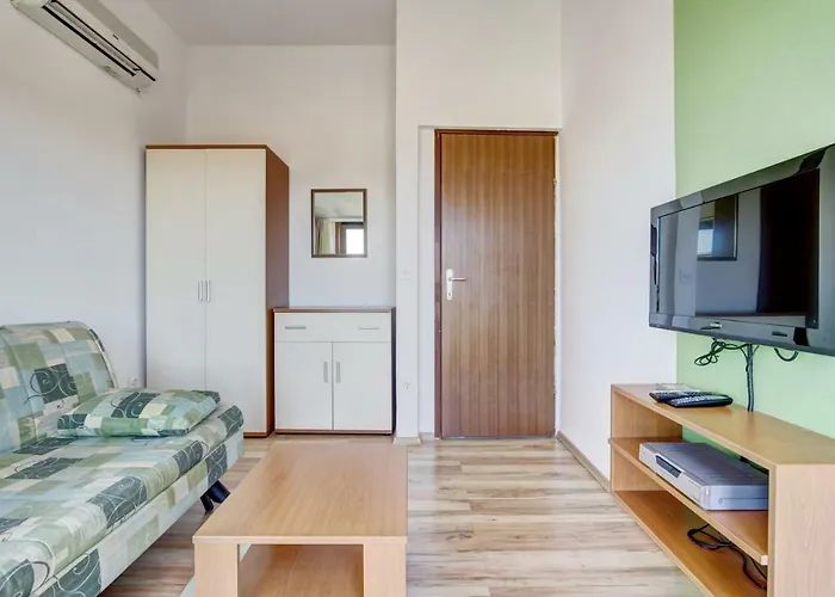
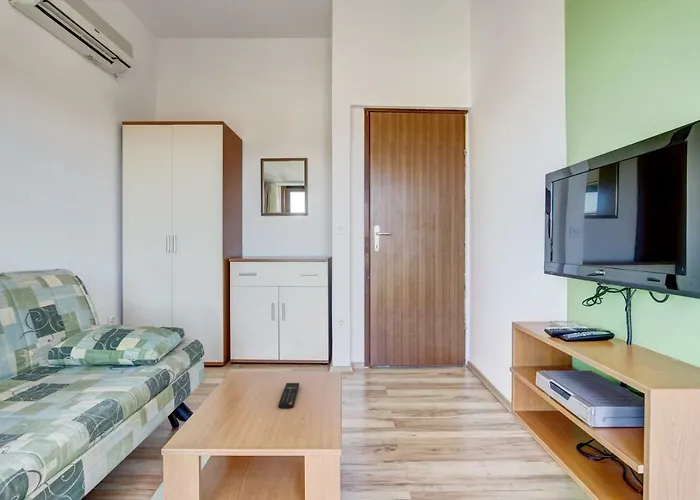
+ remote control [277,382,300,410]
